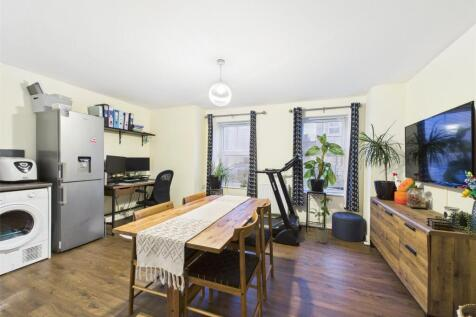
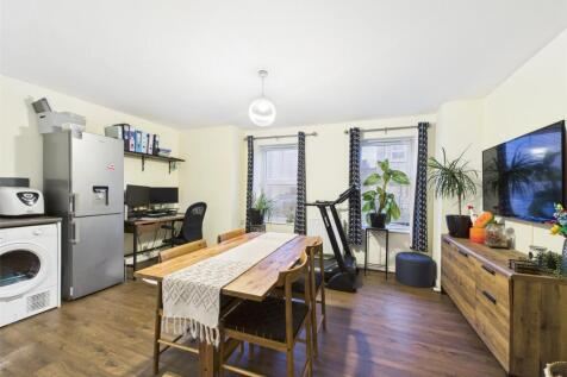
- house plant [308,196,333,244]
